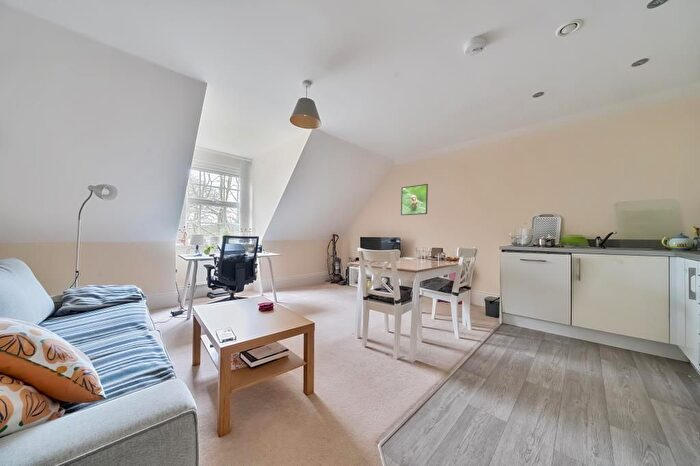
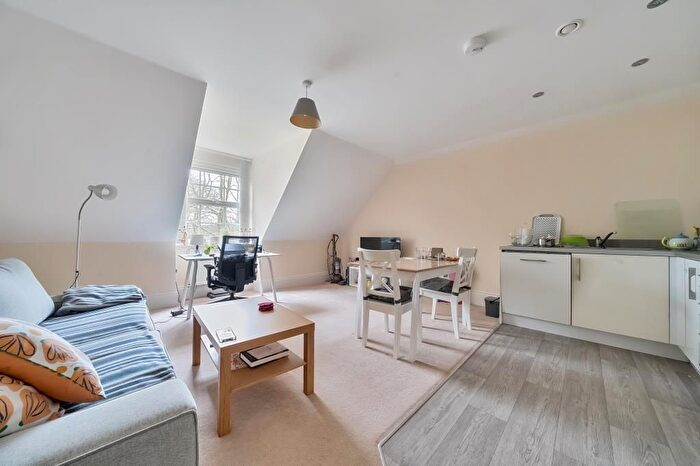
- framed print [400,183,429,216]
